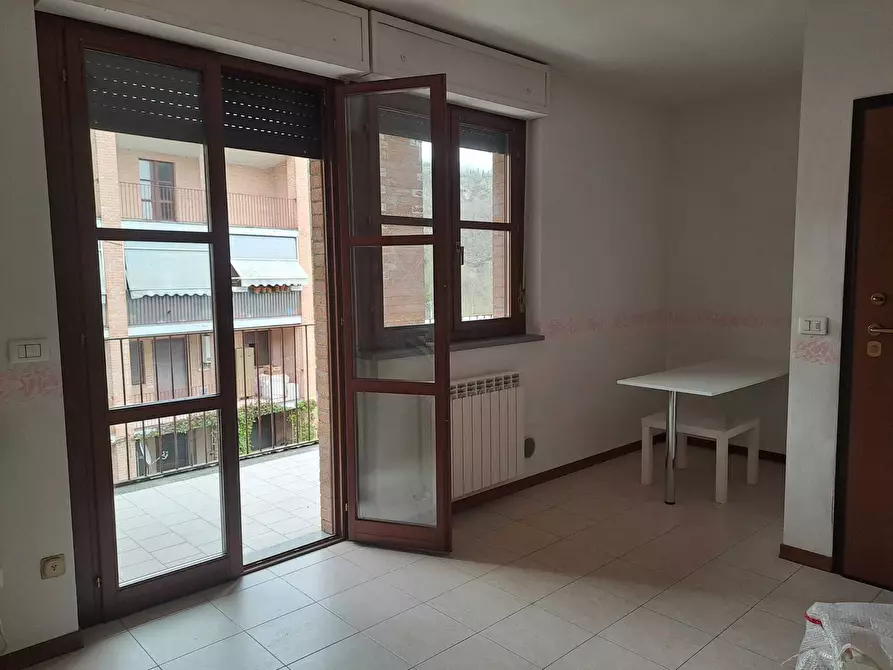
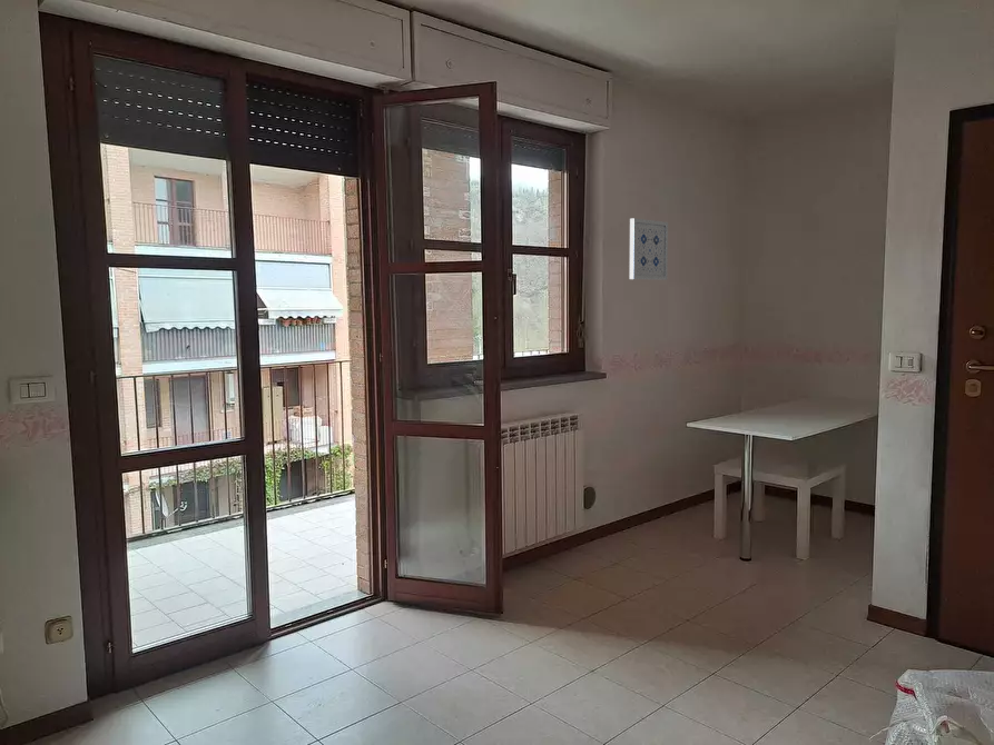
+ wall art [629,217,669,281]
